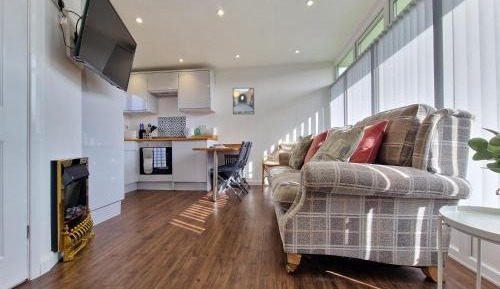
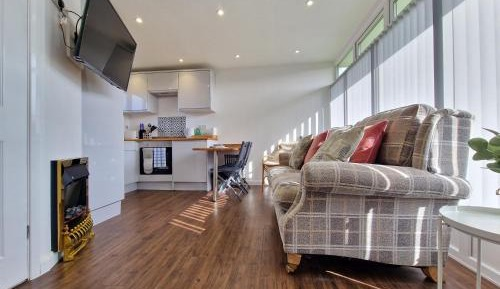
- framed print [232,87,255,115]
